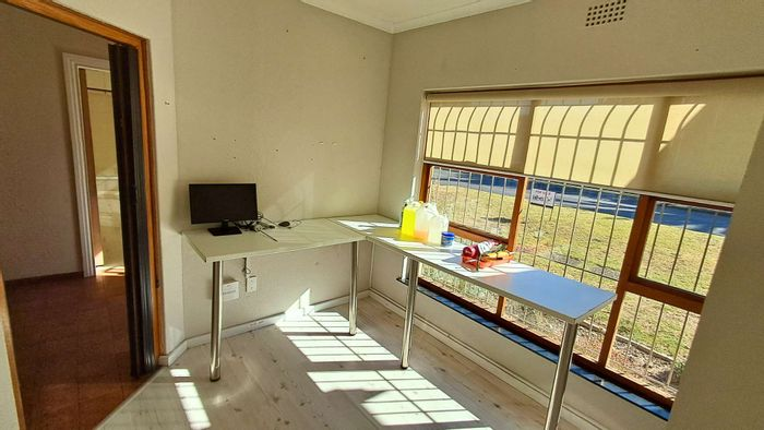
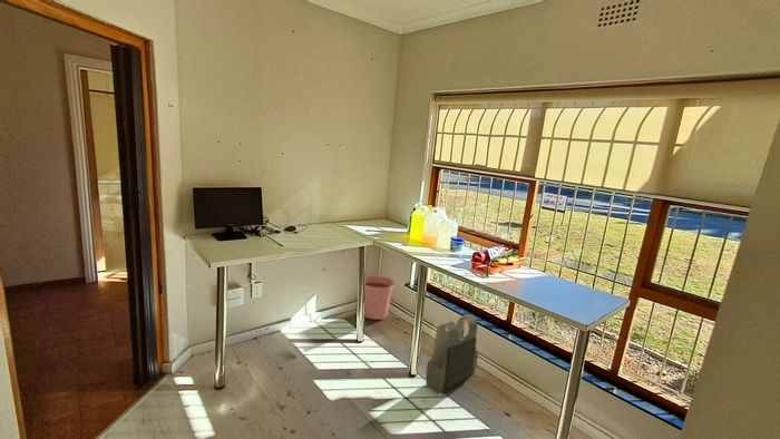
+ plant pot [364,275,394,321]
+ body armor vest [426,313,479,394]
